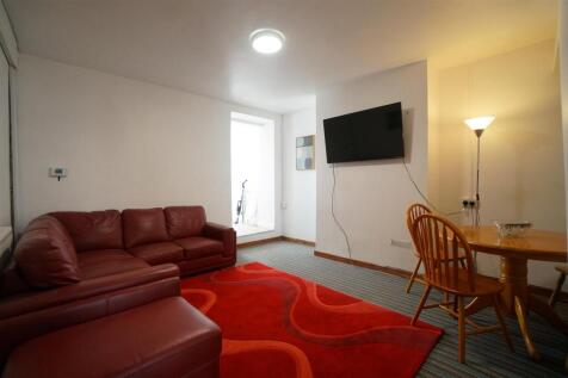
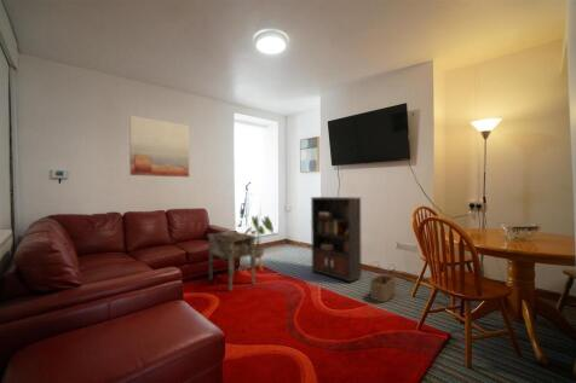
+ wall art [128,115,190,178]
+ house plant [243,215,275,272]
+ bookcase [310,196,363,284]
+ side table [206,230,257,291]
+ wicker basket [369,260,397,303]
